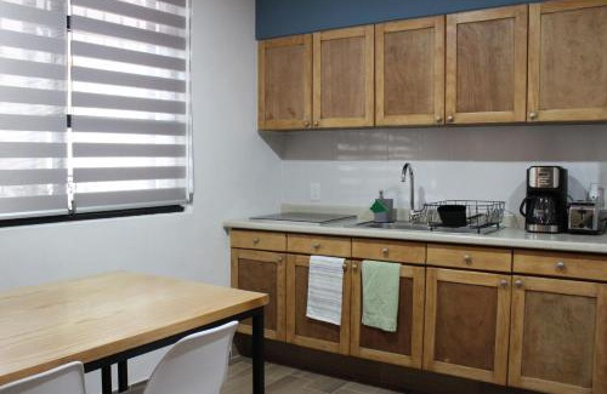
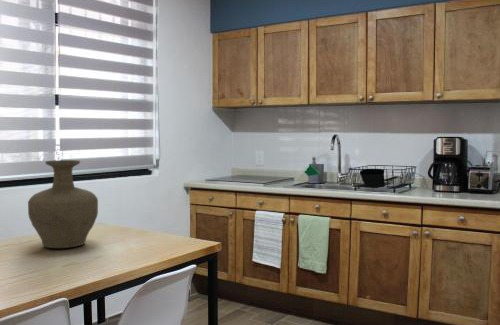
+ vase [27,159,99,249]
